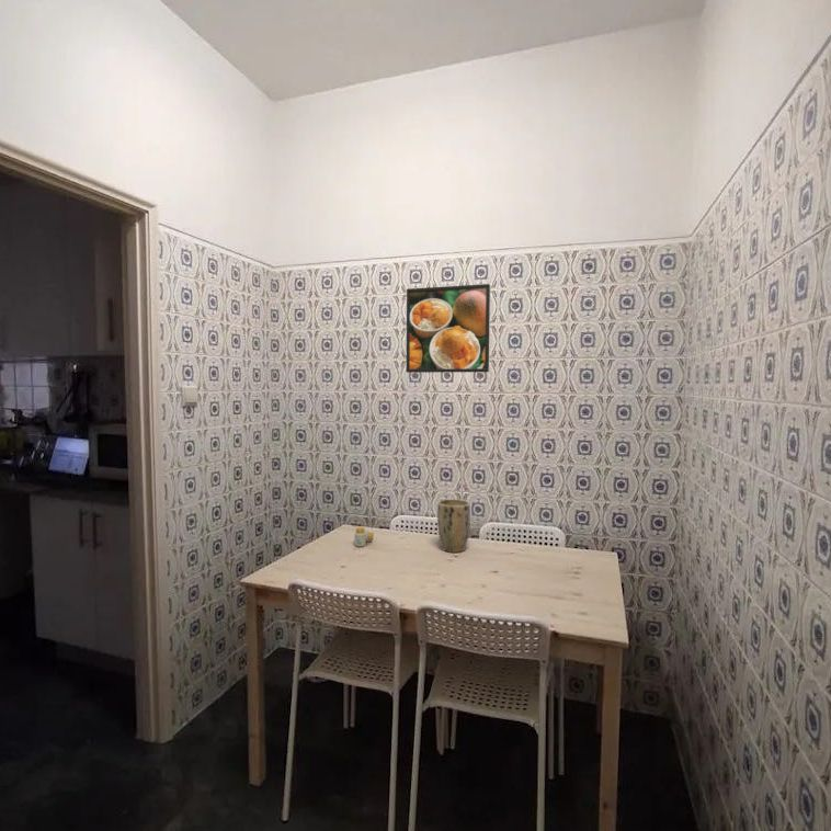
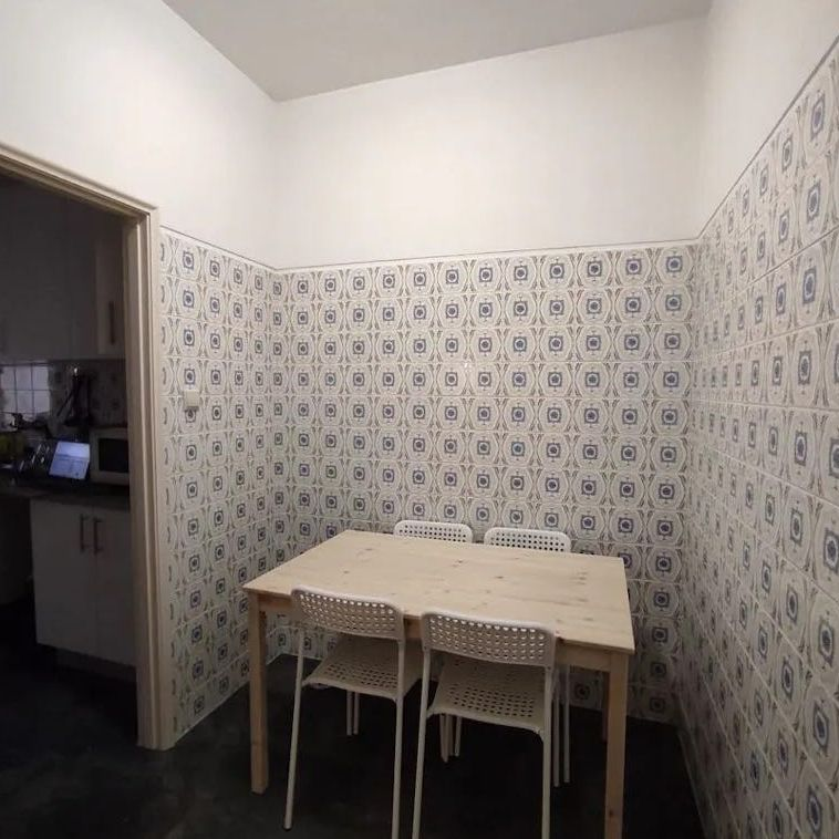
- pill bottle [353,526,374,547]
- plant pot [436,498,471,554]
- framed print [406,283,491,374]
